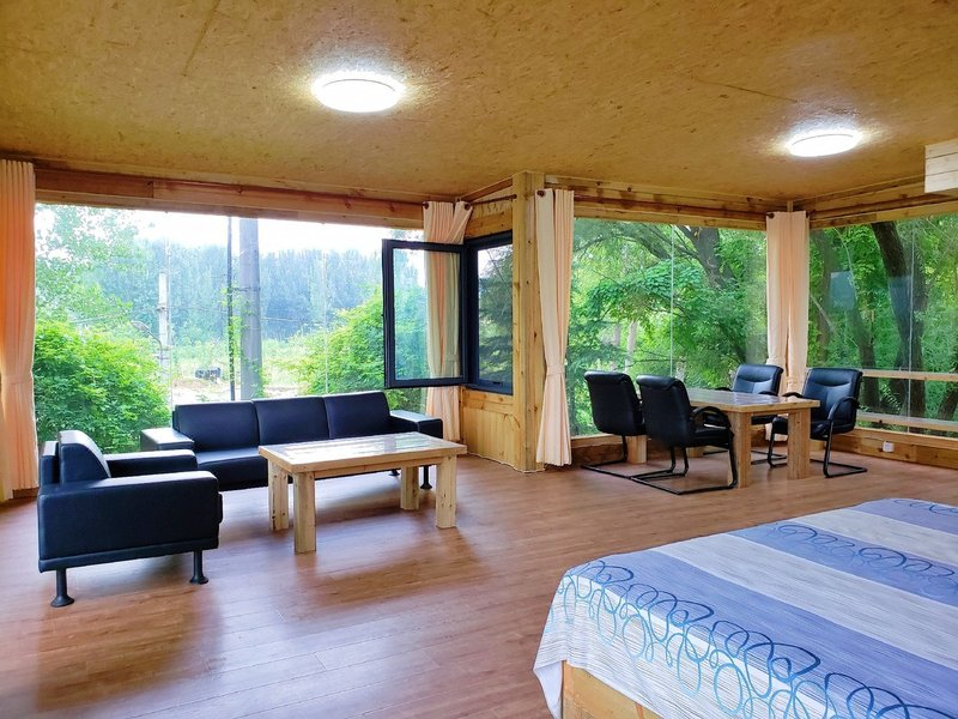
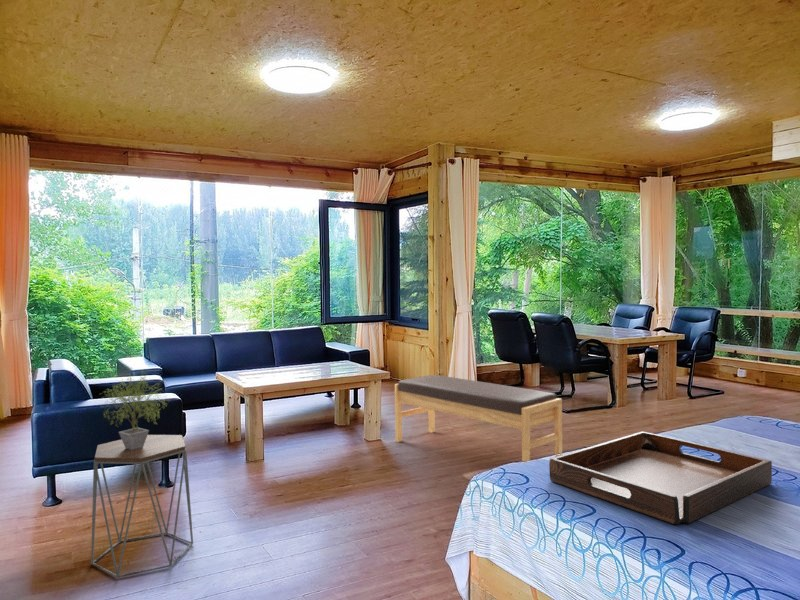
+ serving tray [548,431,773,525]
+ side table [90,434,194,579]
+ potted plant [100,369,170,450]
+ bench [394,374,563,464]
